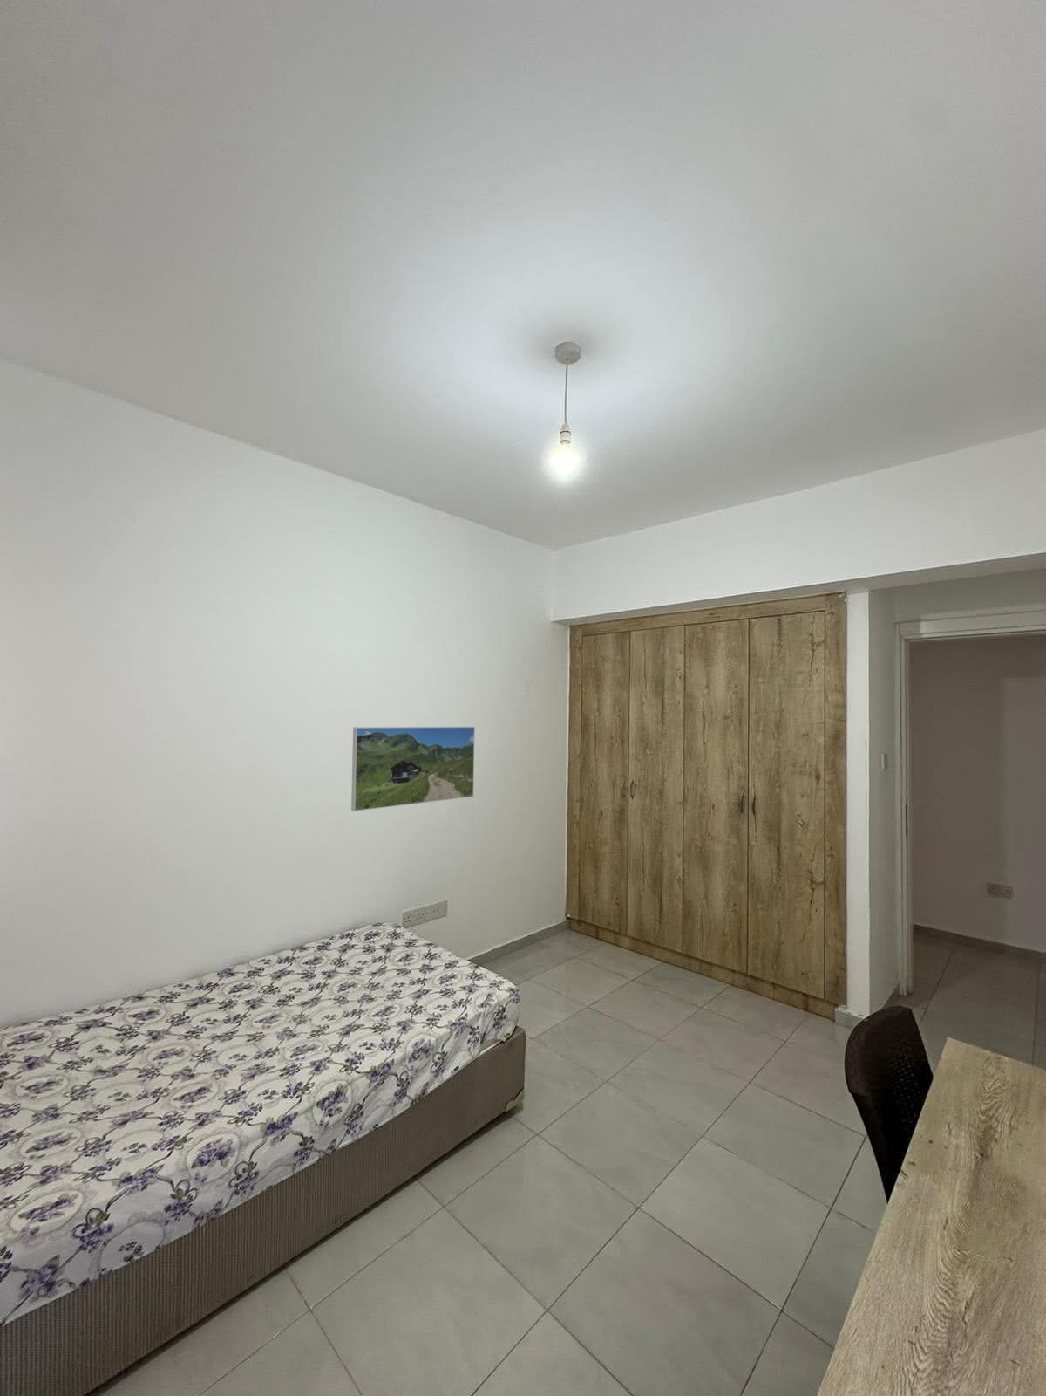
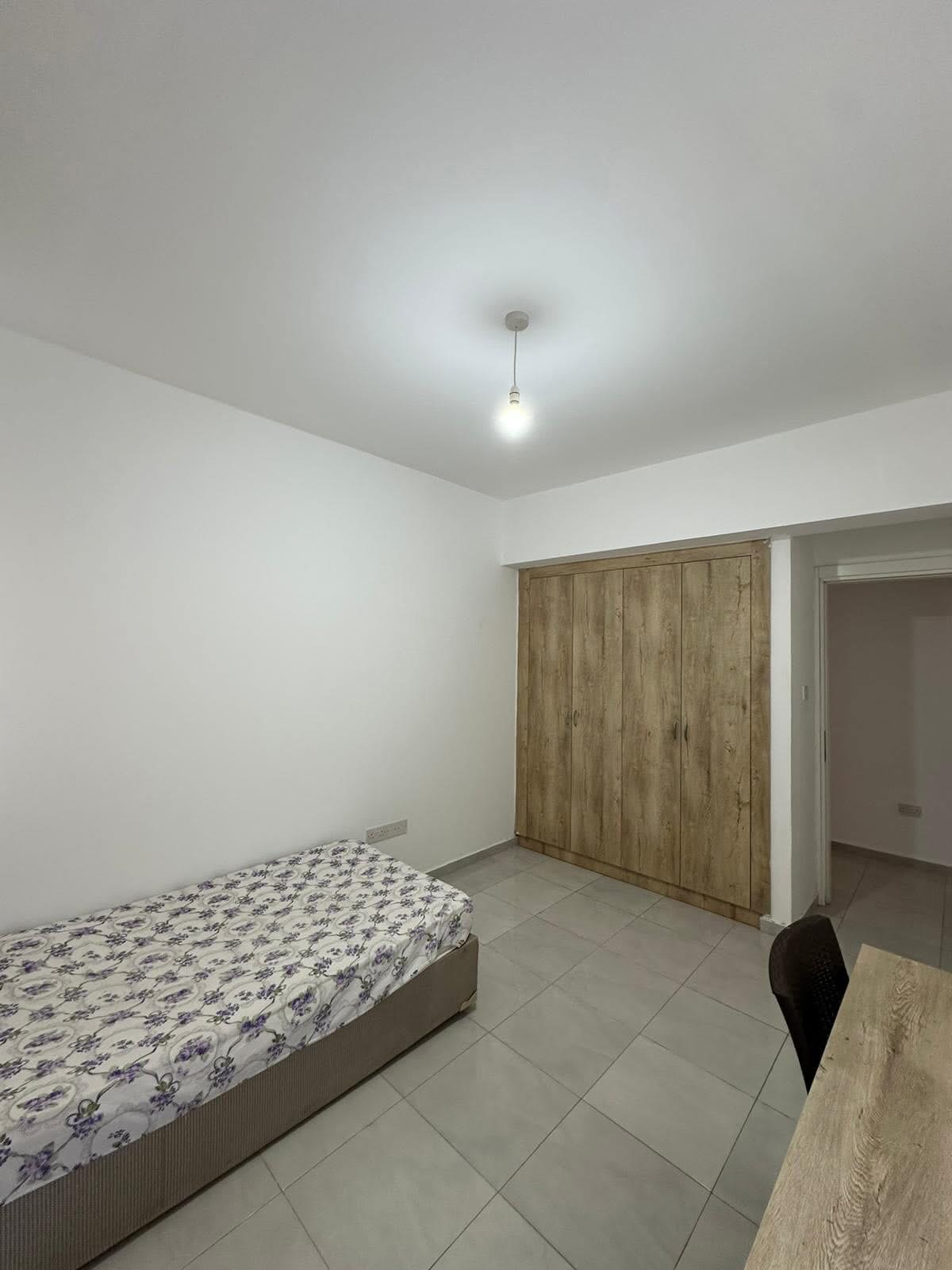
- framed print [350,725,476,812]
